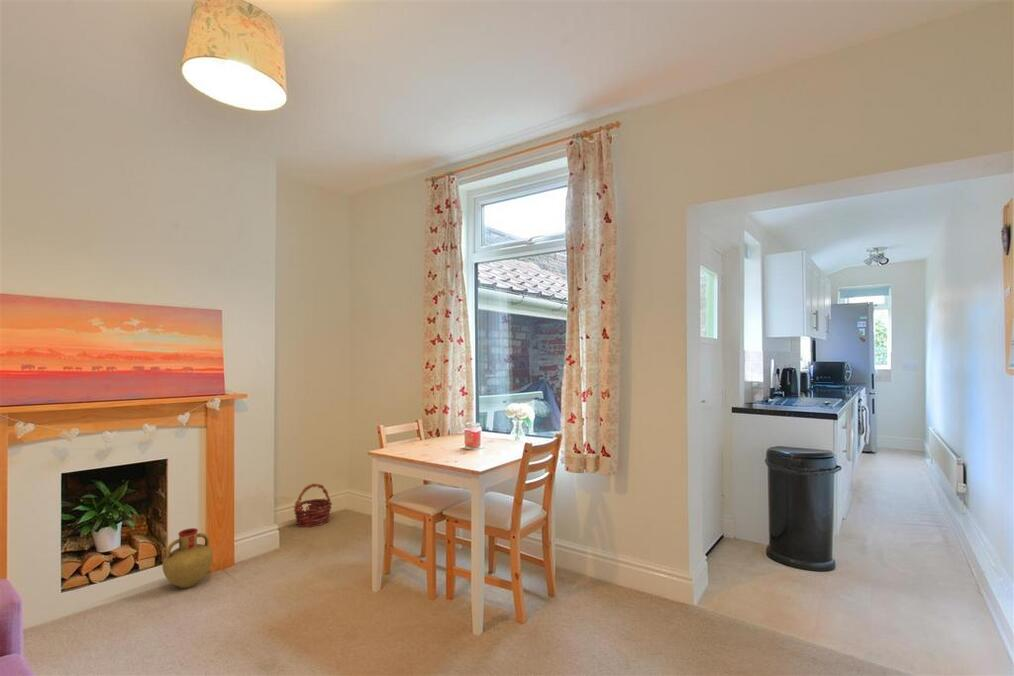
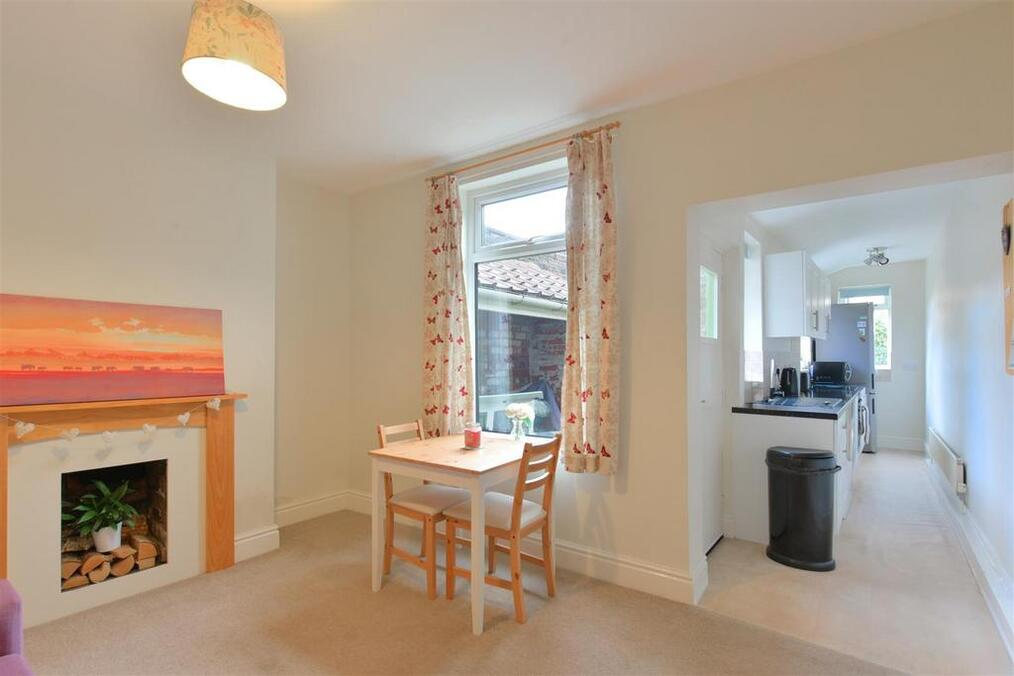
- basket [293,483,333,528]
- vase [161,527,214,589]
